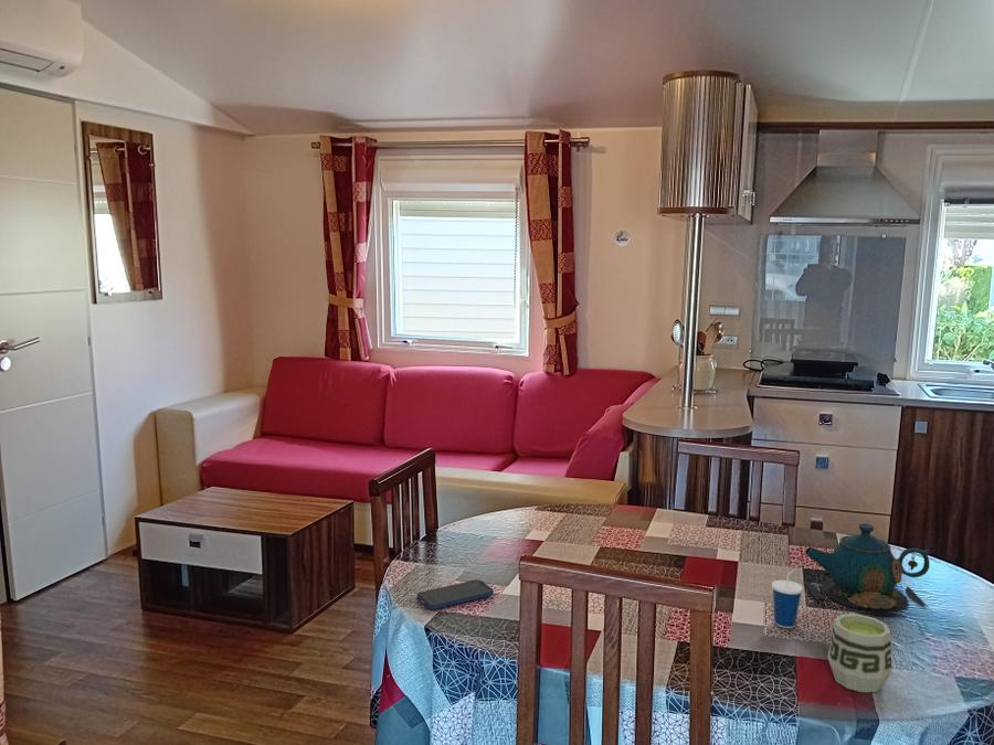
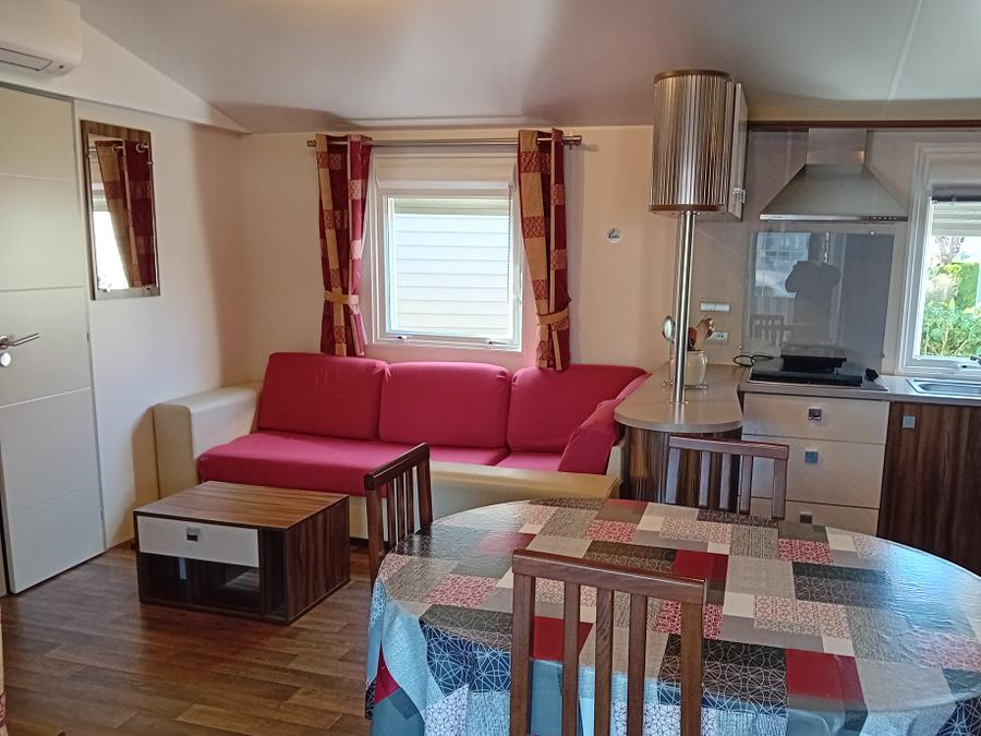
- cup [826,614,892,693]
- teapot [802,522,931,618]
- cup [771,567,804,629]
- smartphone [416,578,495,610]
